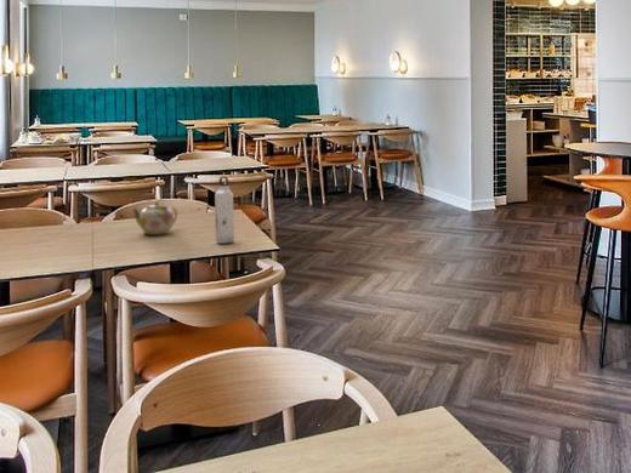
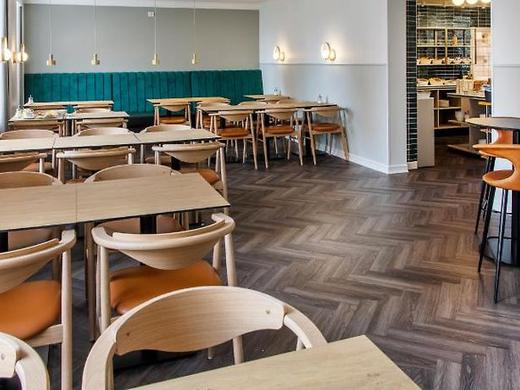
- water bottle [214,175,235,245]
- teapot [130,200,178,235]
